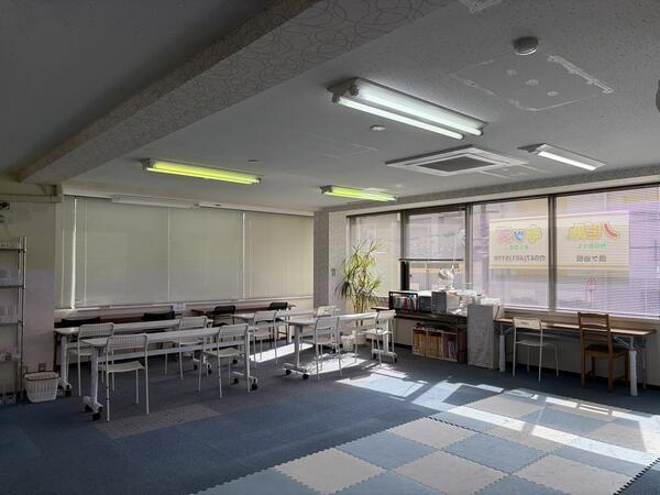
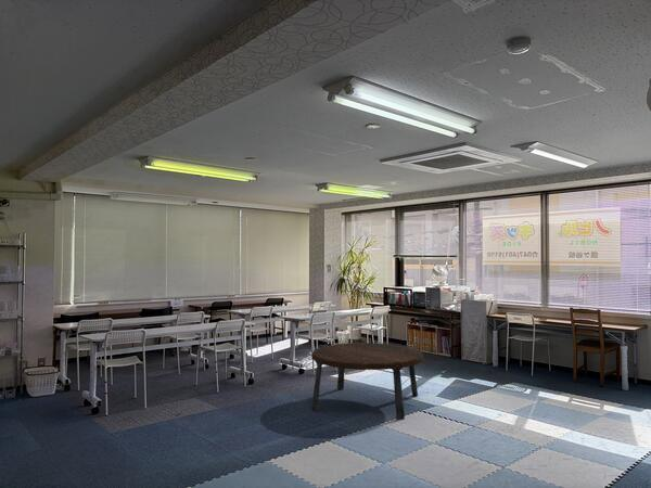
+ dining table [310,342,424,421]
